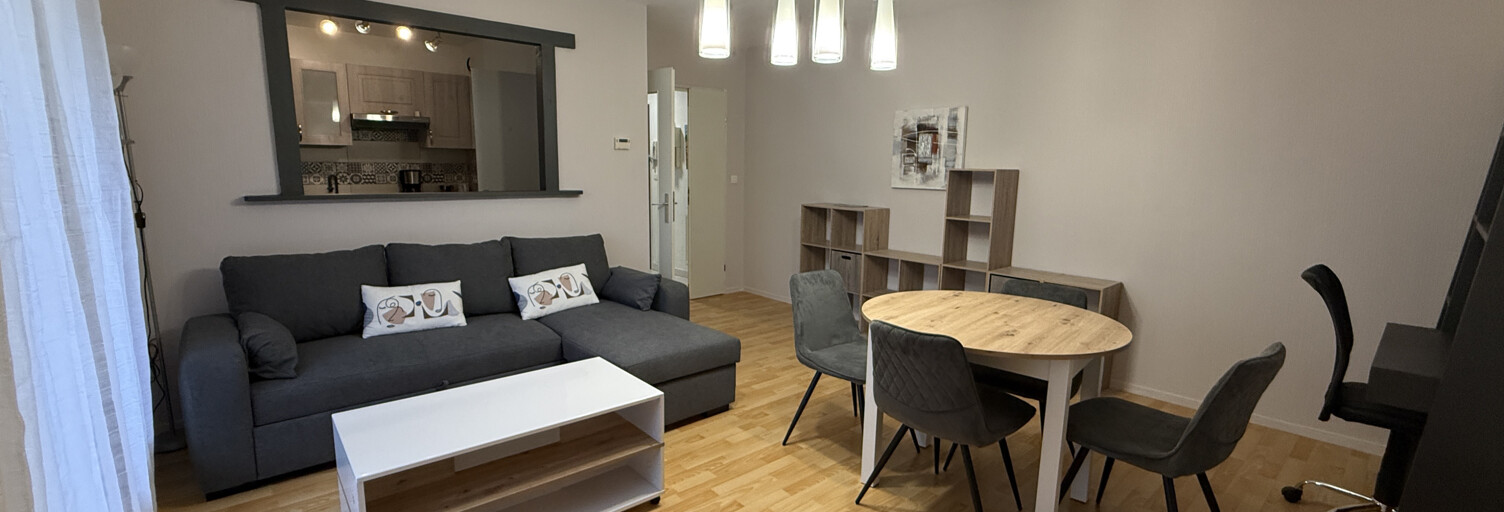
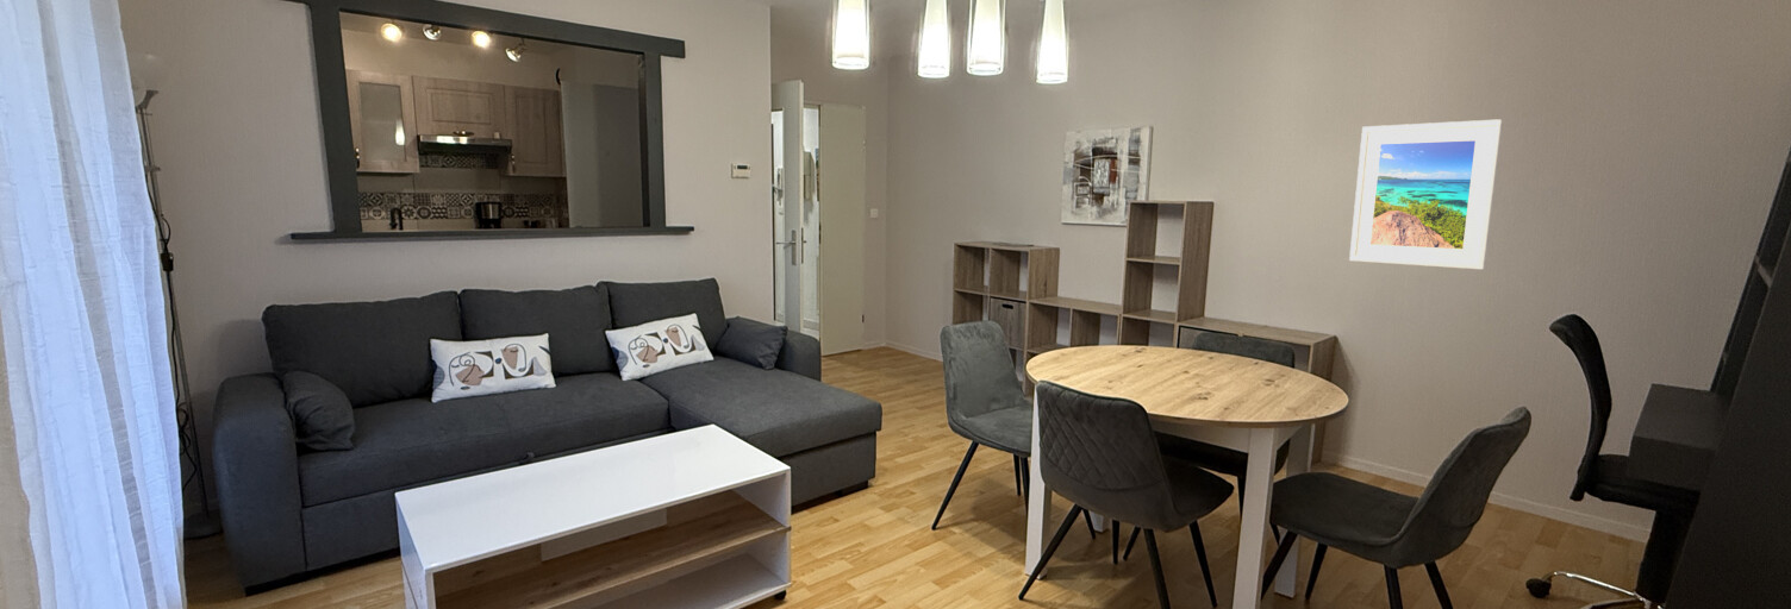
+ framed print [1348,118,1504,271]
